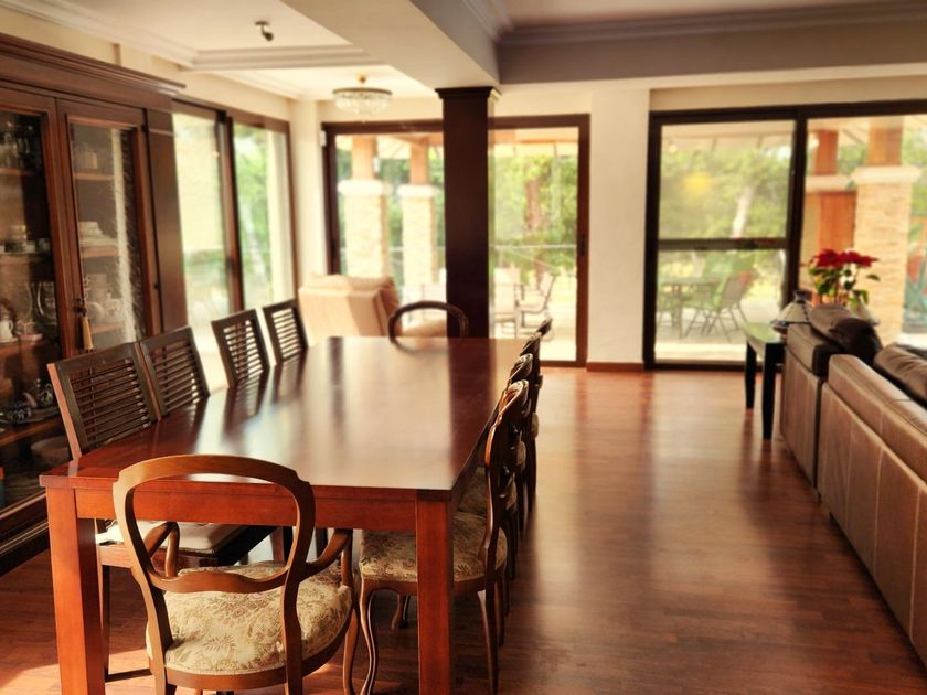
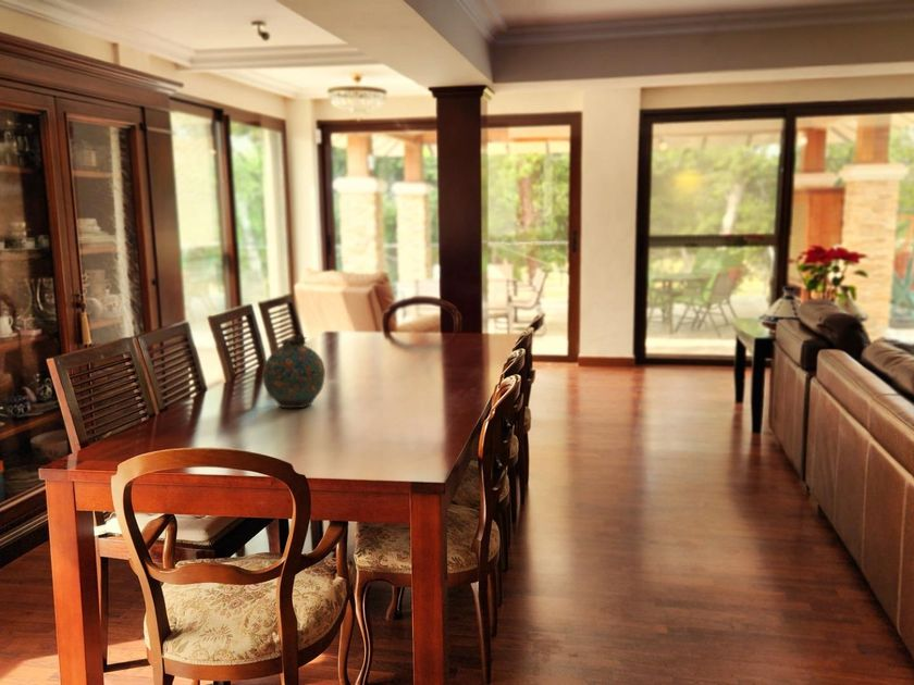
+ snuff bottle [261,333,326,409]
